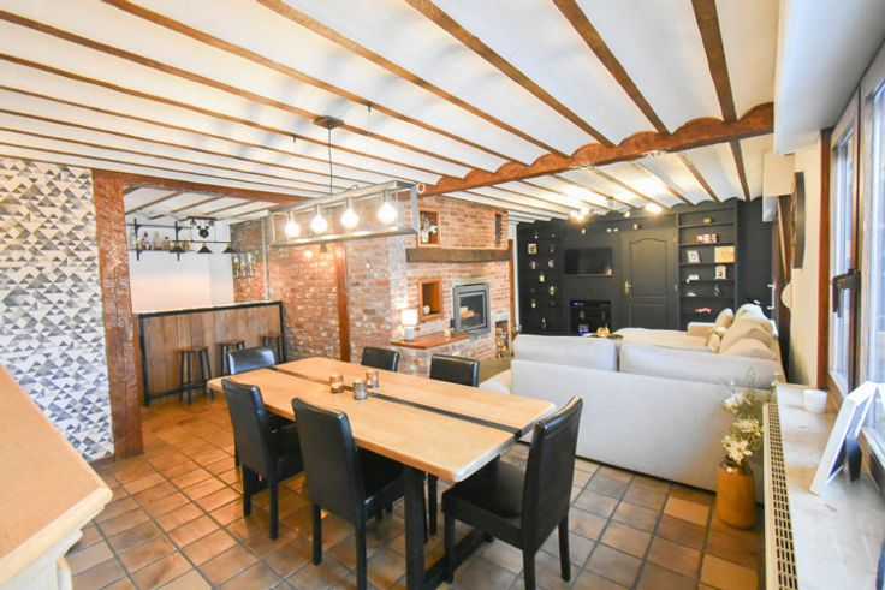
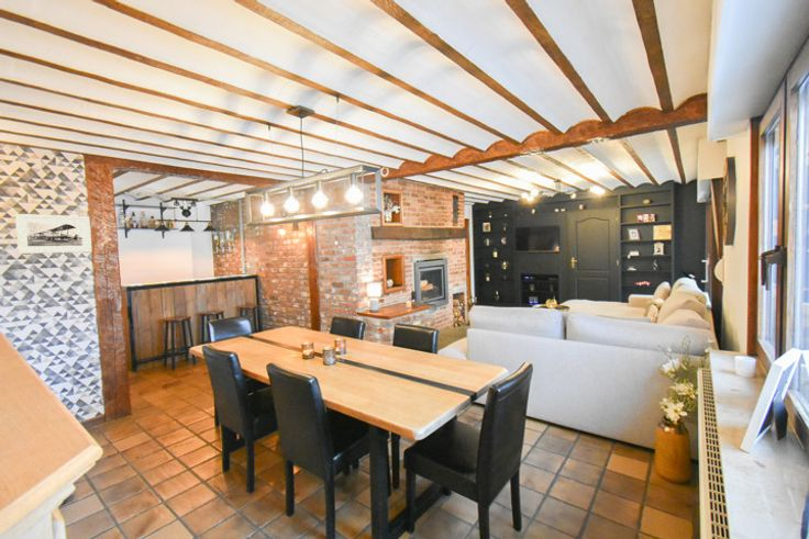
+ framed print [13,213,93,255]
